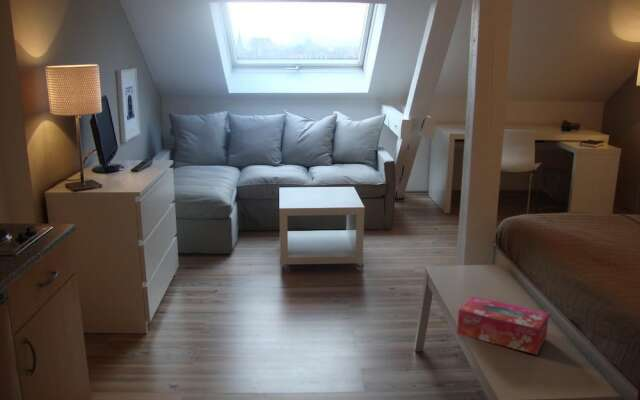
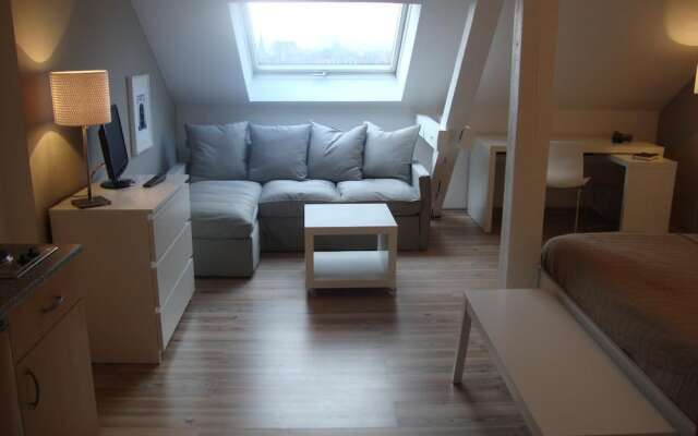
- tissue box [456,295,550,356]
